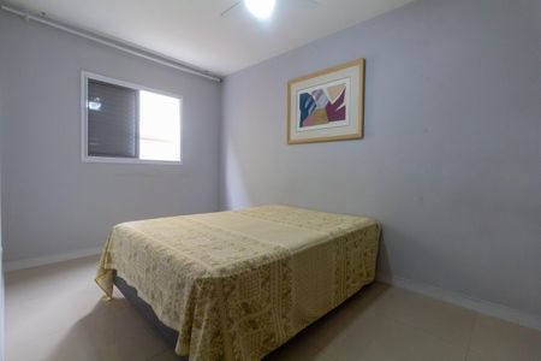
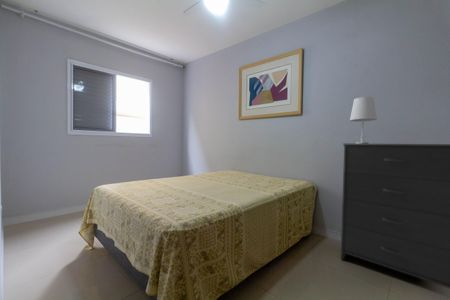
+ dresser [340,143,450,289]
+ table lamp [349,96,378,144]
